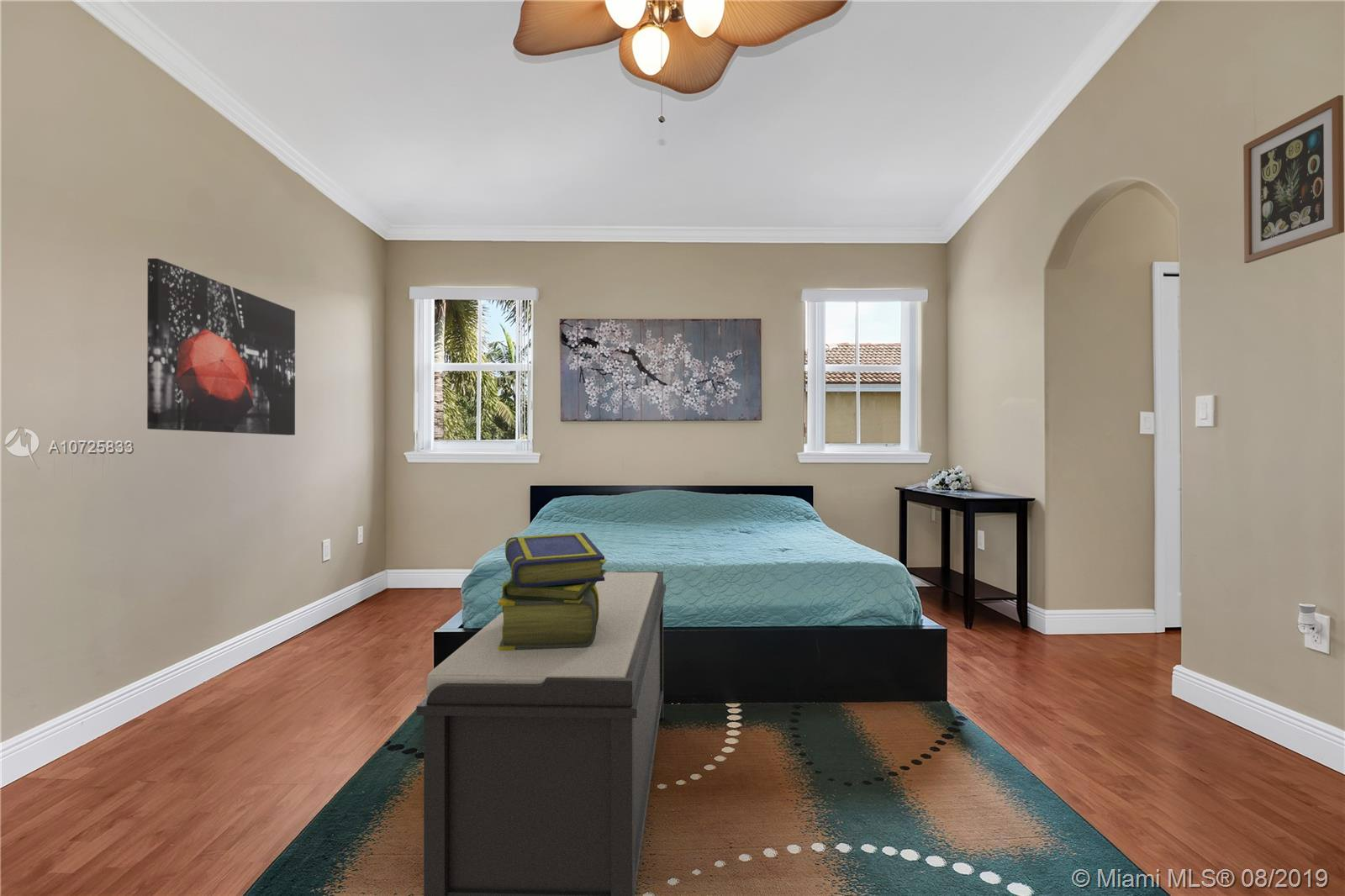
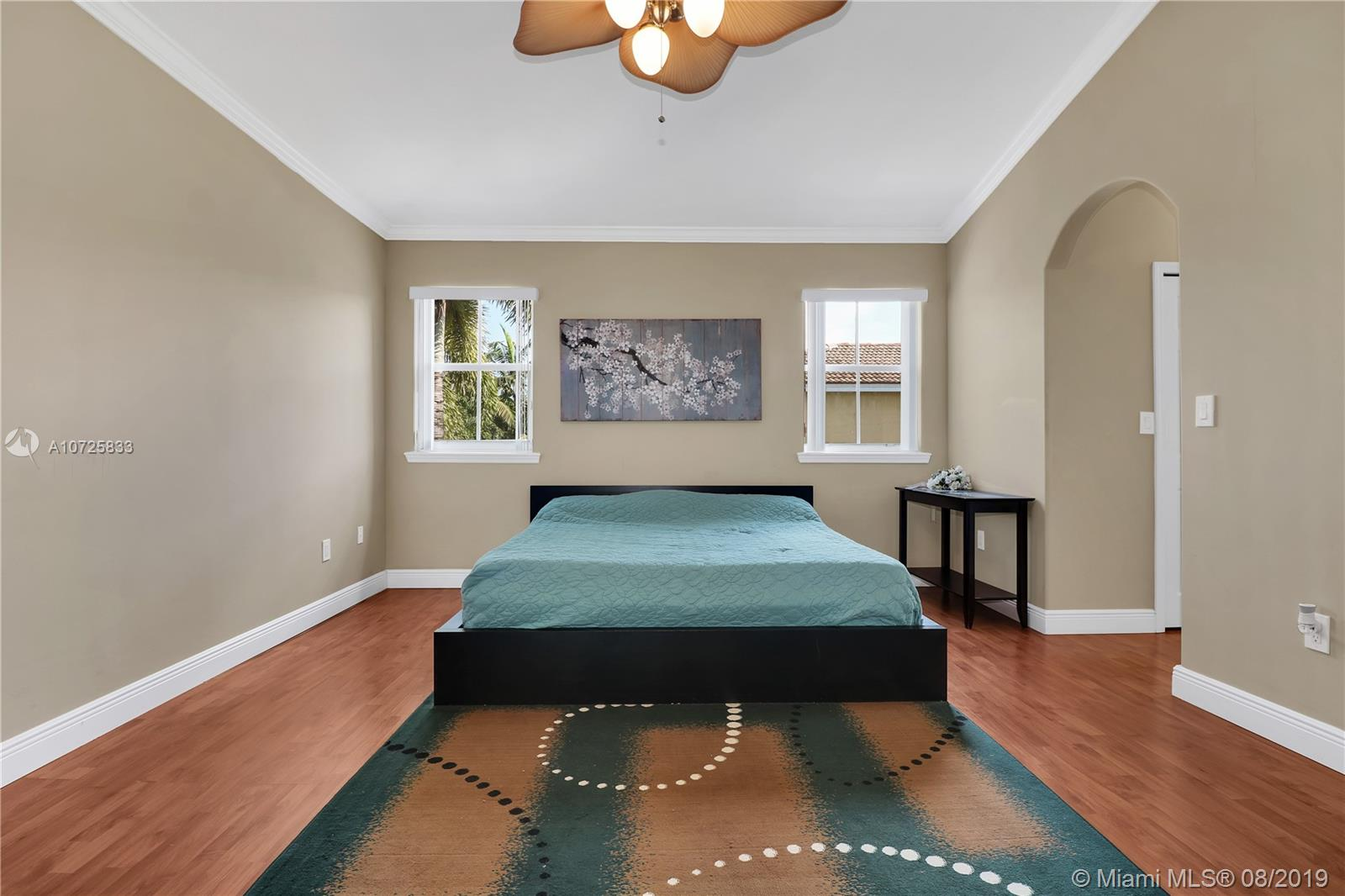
- wall art [146,257,296,436]
- bench [415,571,667,896]
- stack of books [498,532,608,651]
- wall art [1242,94,1345,264]
